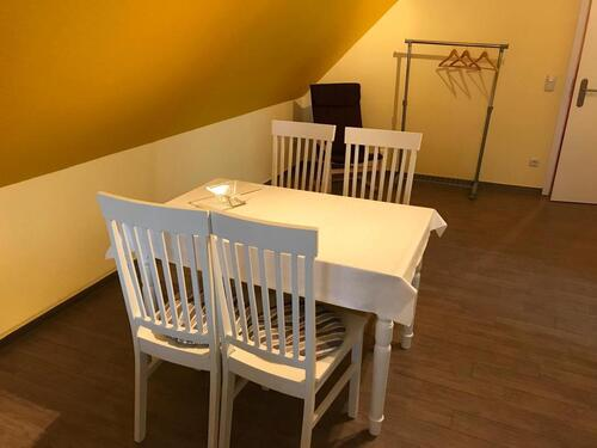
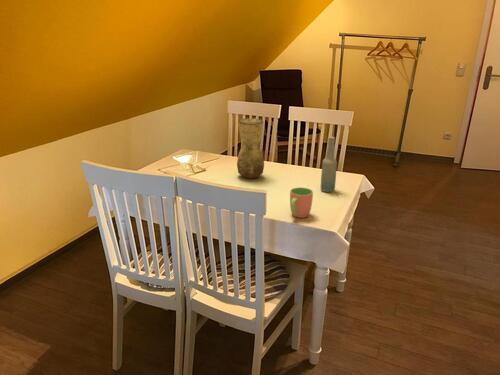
+ bottle [319,136,338,193]
+ cup [289,186,314,219]
+ vase [236,117,265,179]
